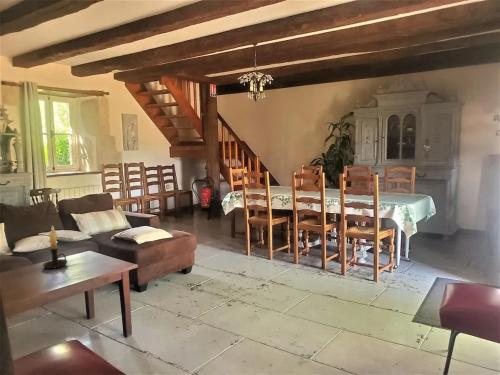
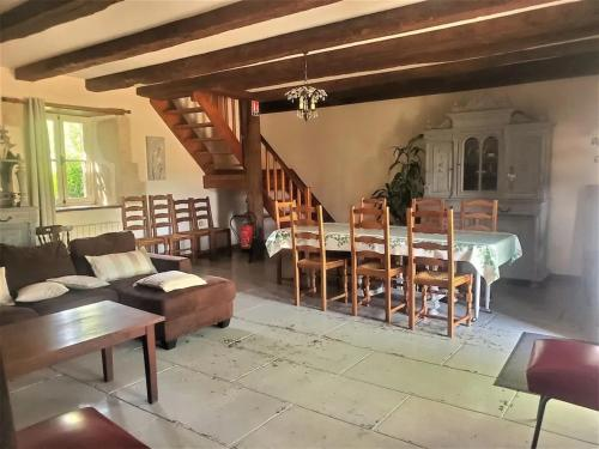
- candle holder [41,224,68,270]
